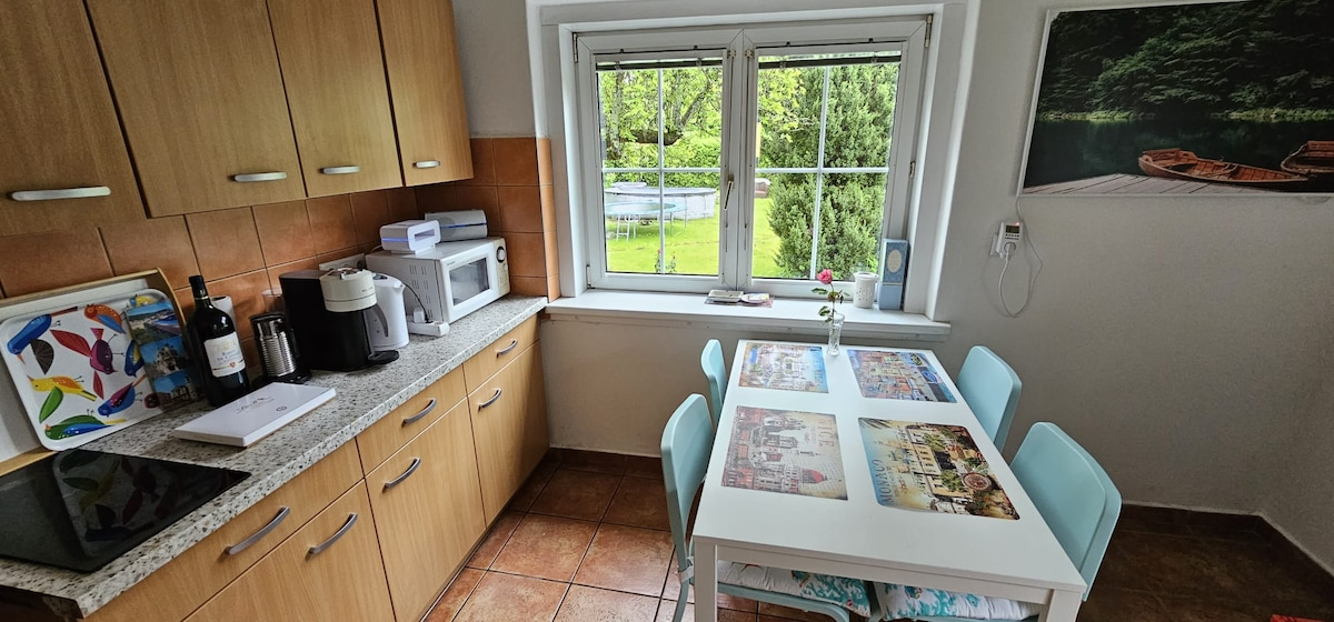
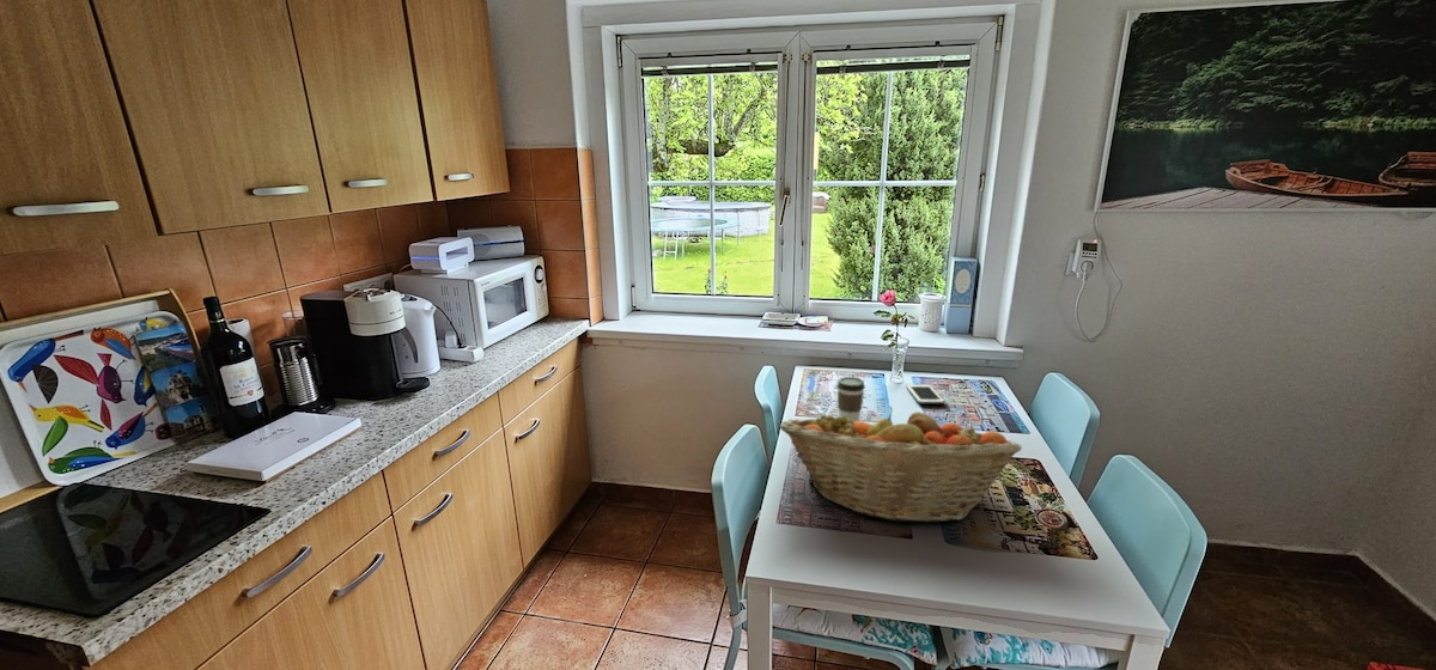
+ cell phone [905,383,945,406]
+ fruit basket [779,406,1023,524]
+ coffee cup [835,376,866,422]
